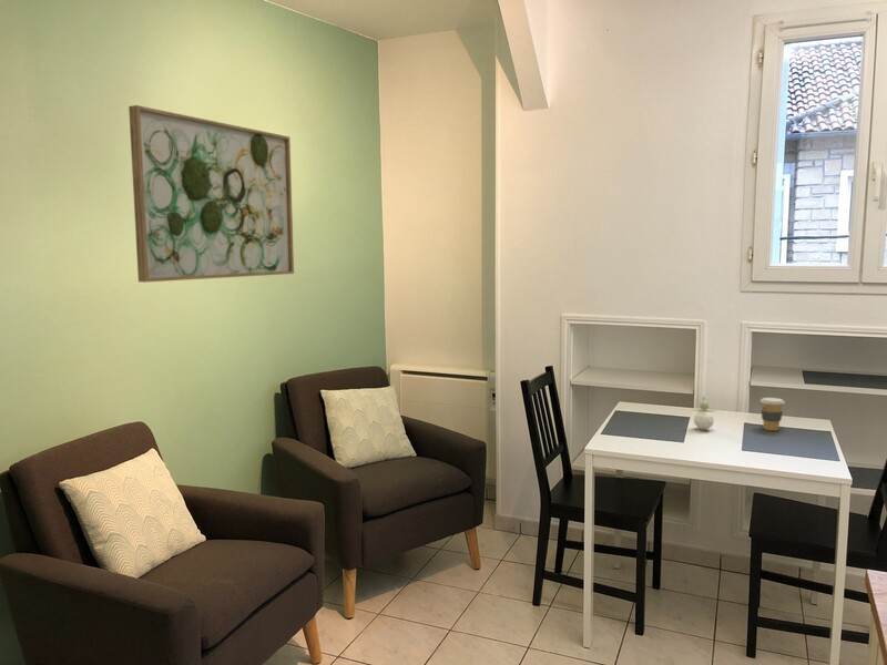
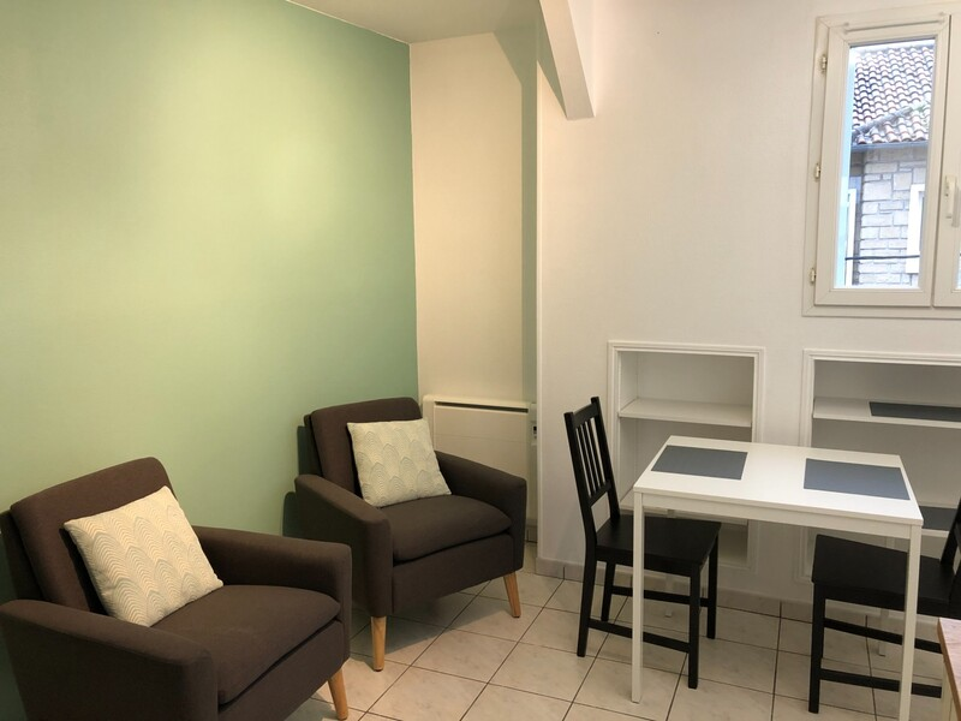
- wall art [128,104,295,284]
- flower [693,396,716,431]
- coffee cup [759,397,786,431]
